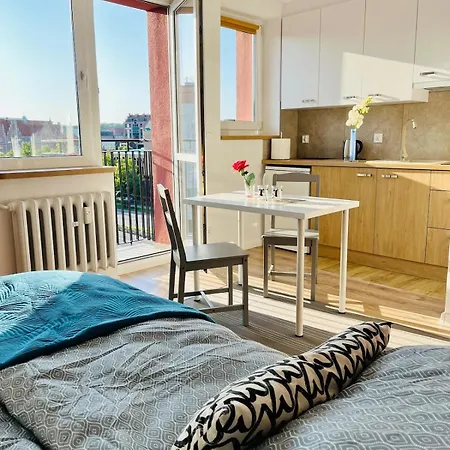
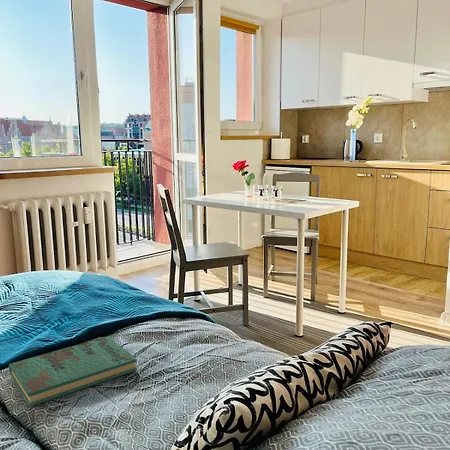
+ book [8,336,138,408]
